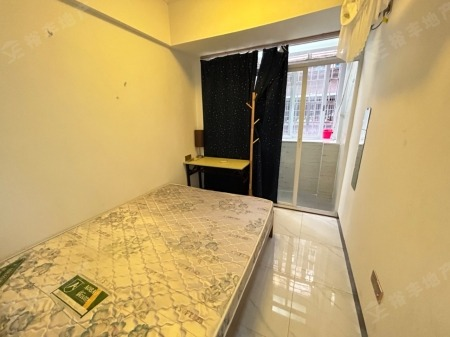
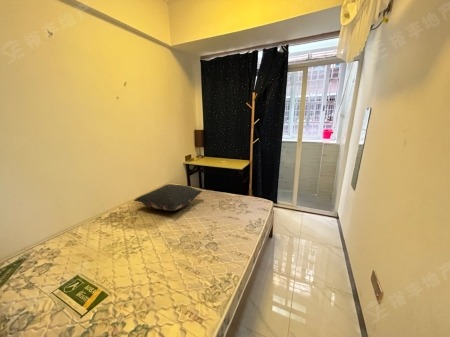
+ pillow [133,183,203,212]
